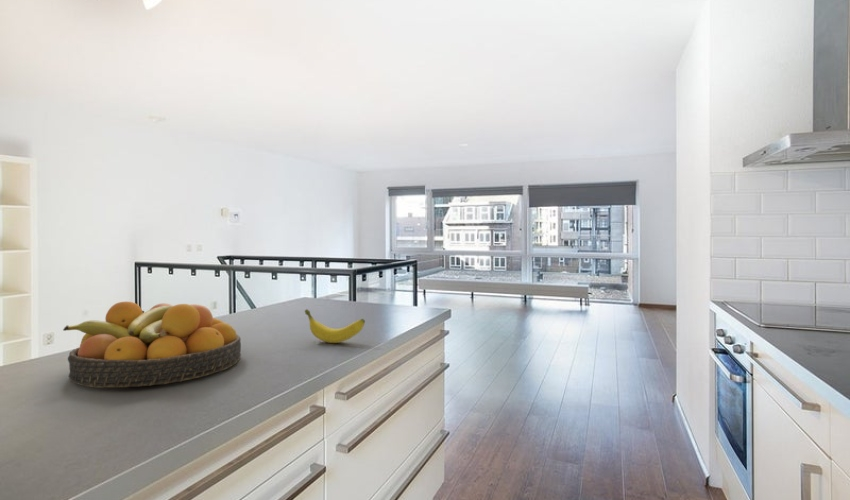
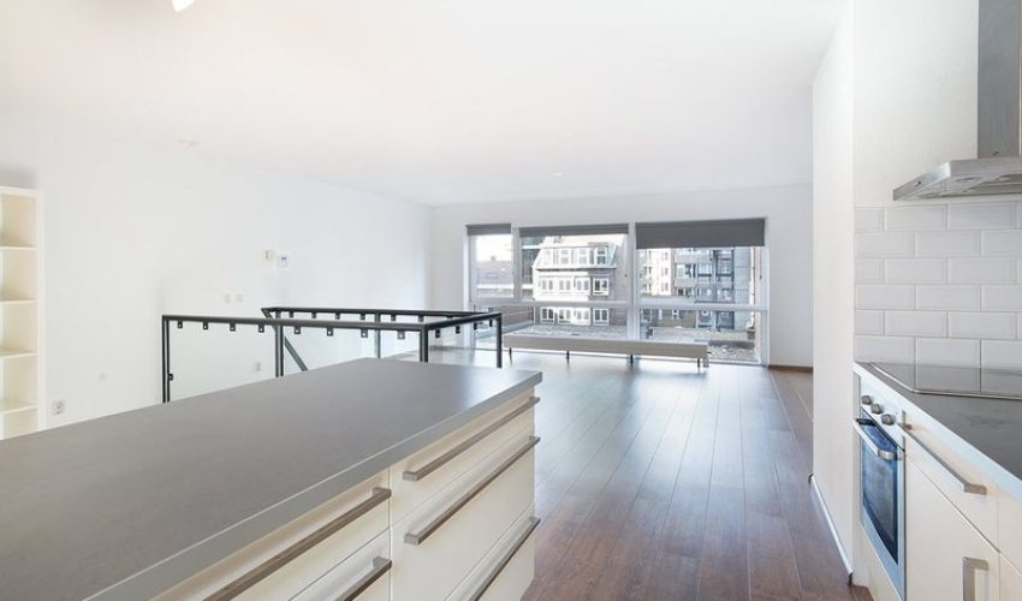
- fruit bowl [62,301,242,389]
- banana [304,308,366,344]
